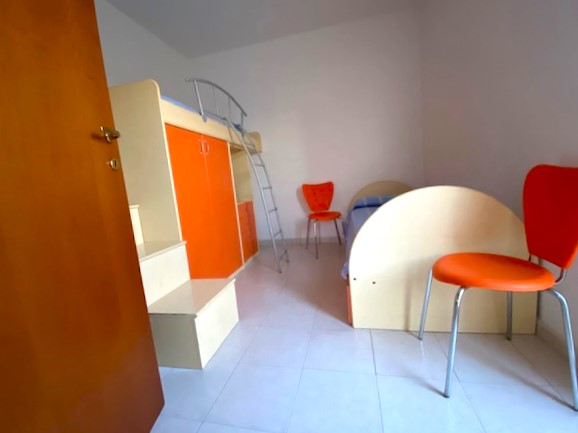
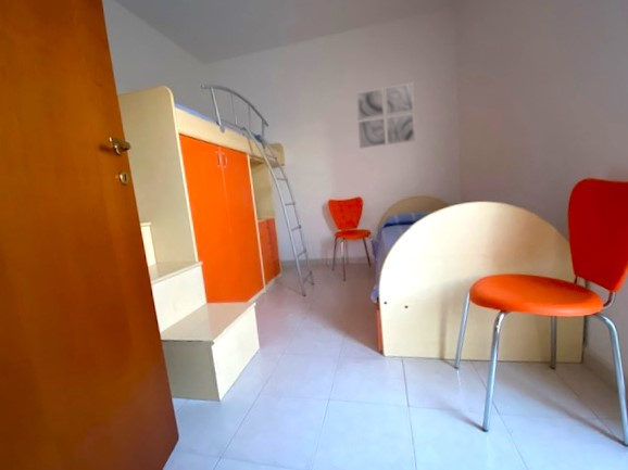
+ wall art [355,81,416,150]
